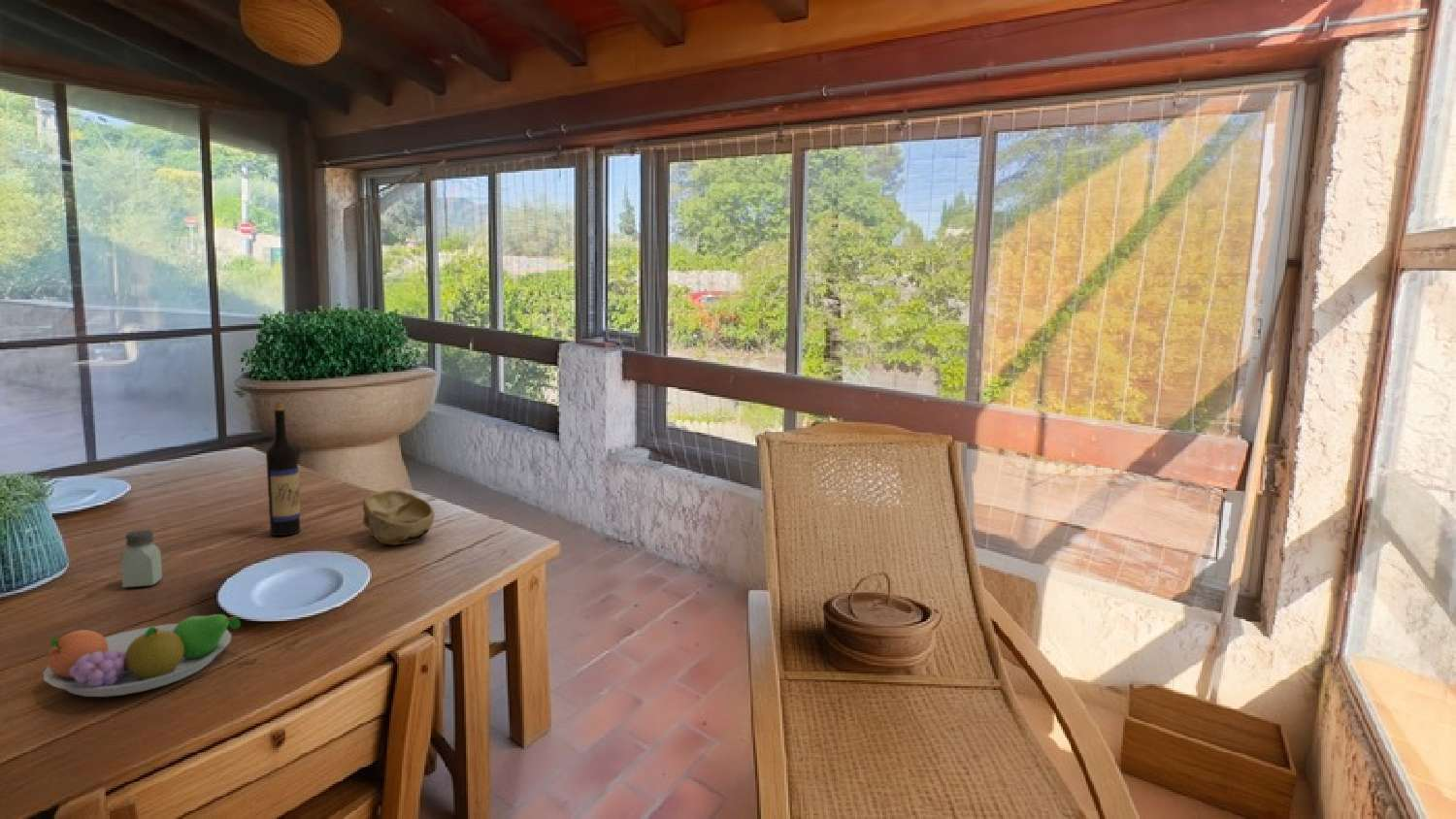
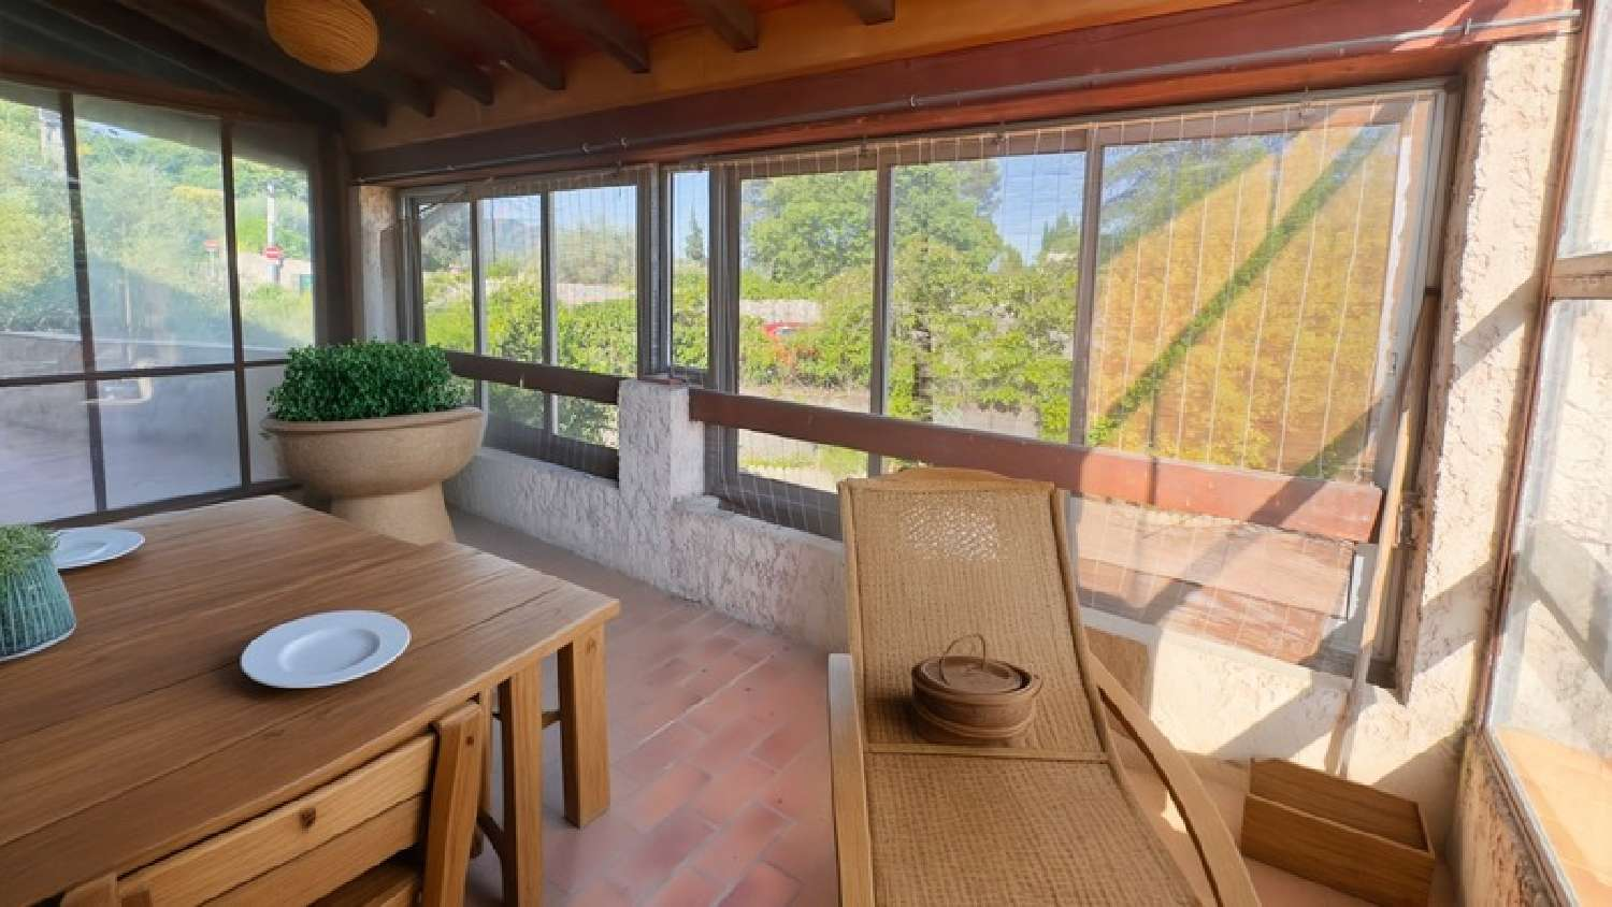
- saltshaker [119,529,163,589]
- wine bottle [265,401,301,537]
- bowl [362,489,436,546]
- fruit bowl [42,613,242,698]
